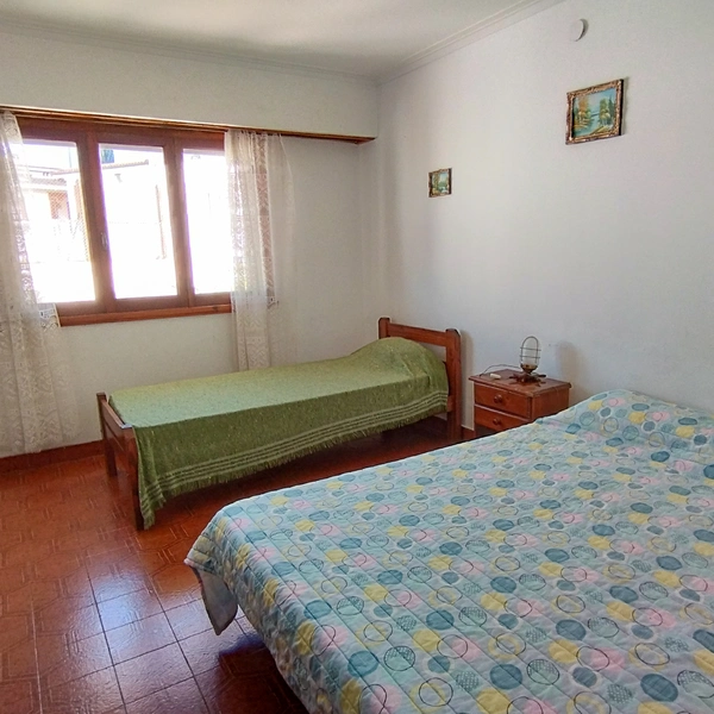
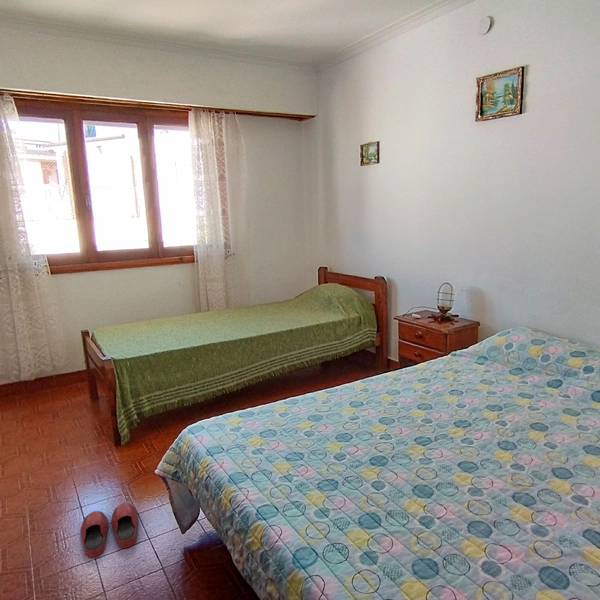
+ slippers [79,502,139,559]
